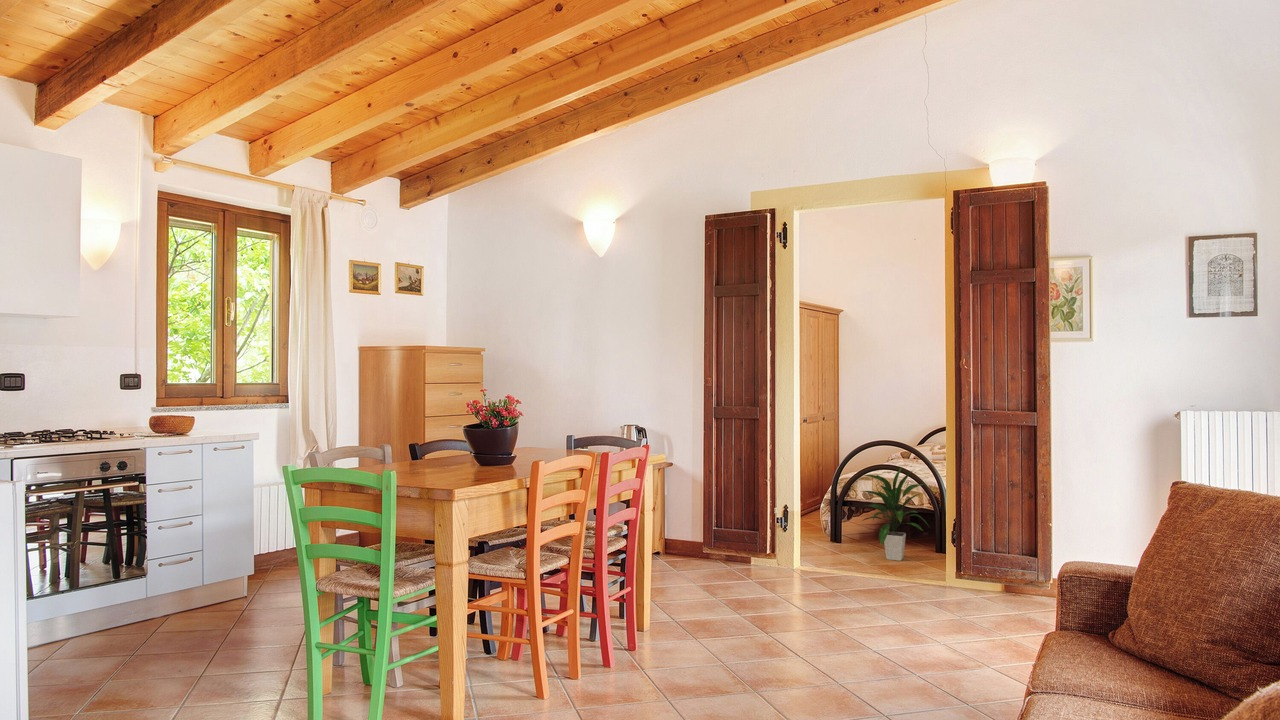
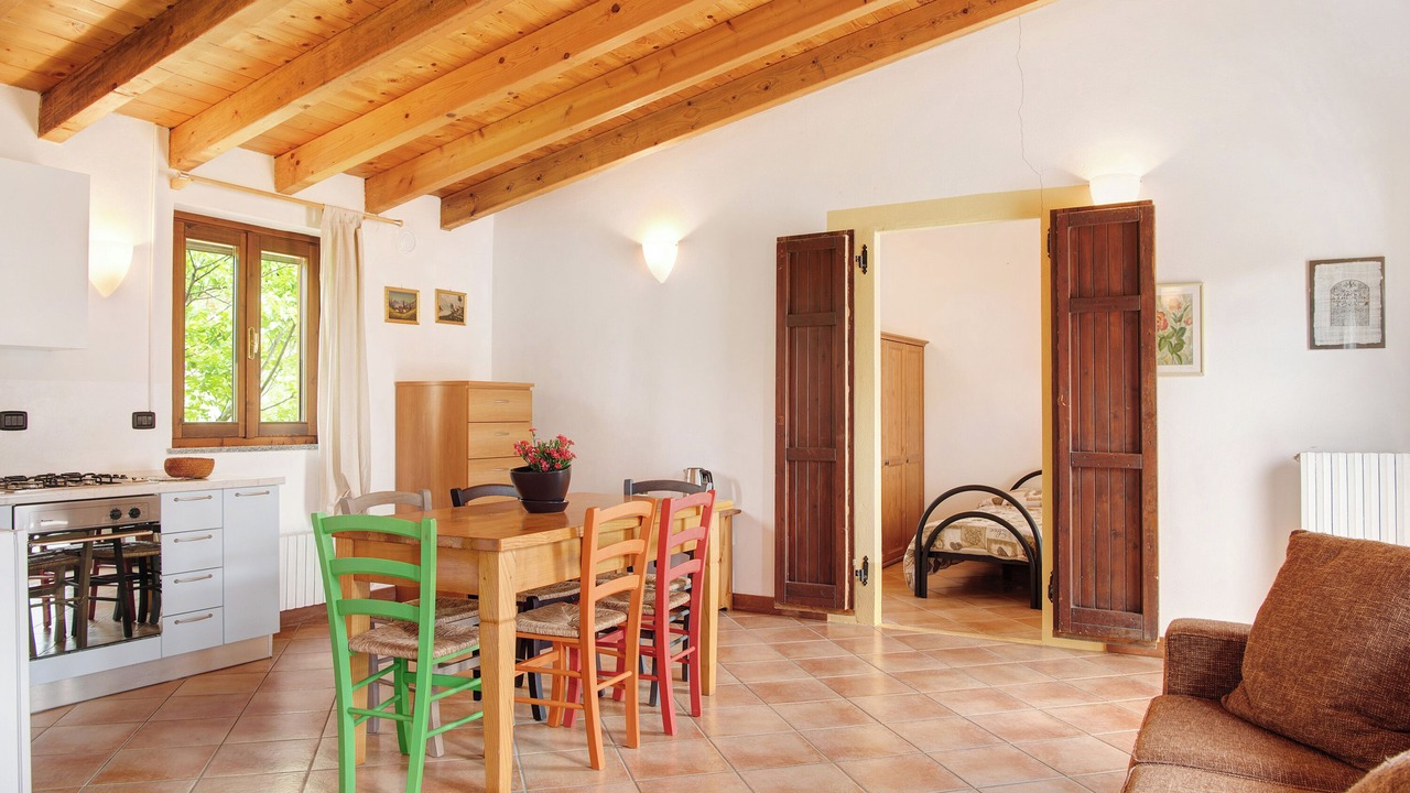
- indoor plant [860,466,931,562]
